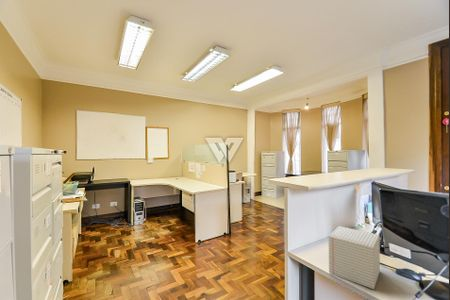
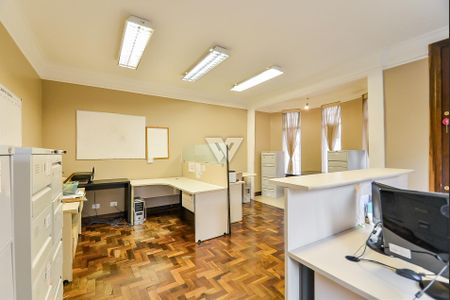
- notepad [328,225,381,290]
